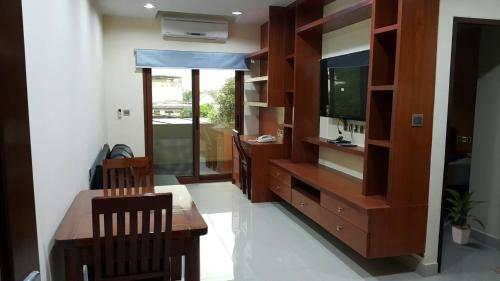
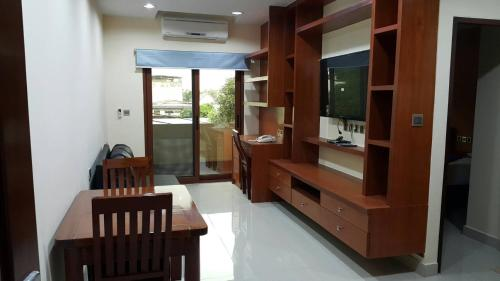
- indoor plant [443,188,488,245]
